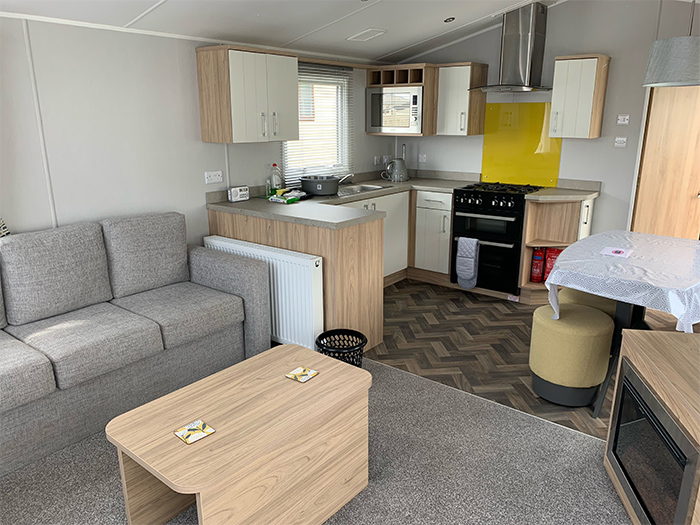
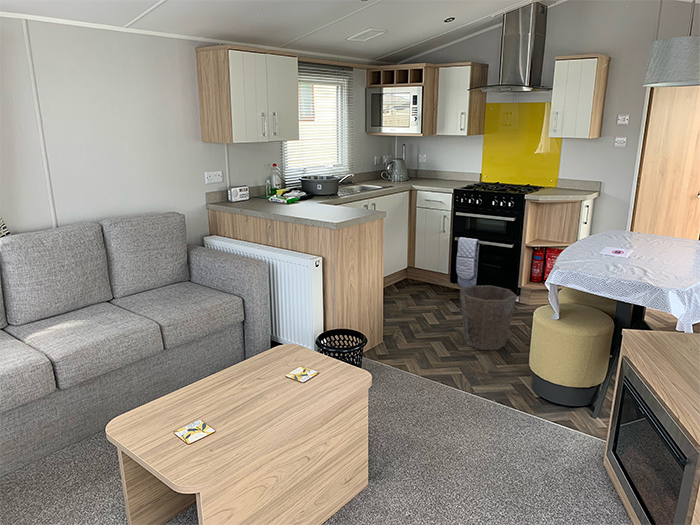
+ waste bin [459,284,518,351]
